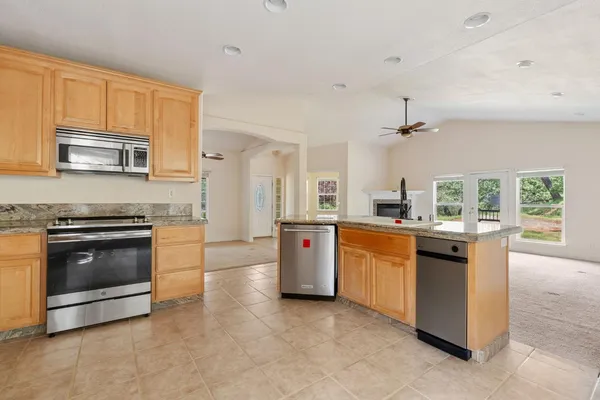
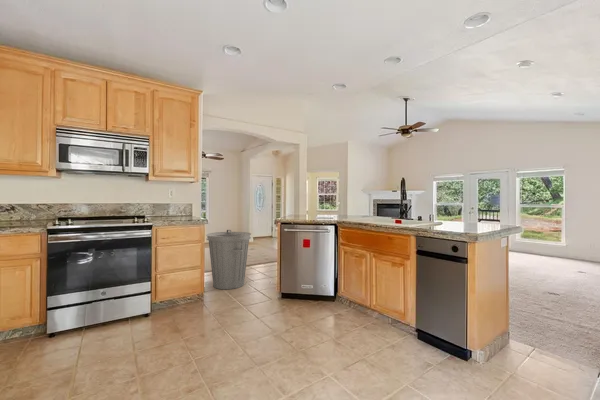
+ trash can [205,229,252,290]
